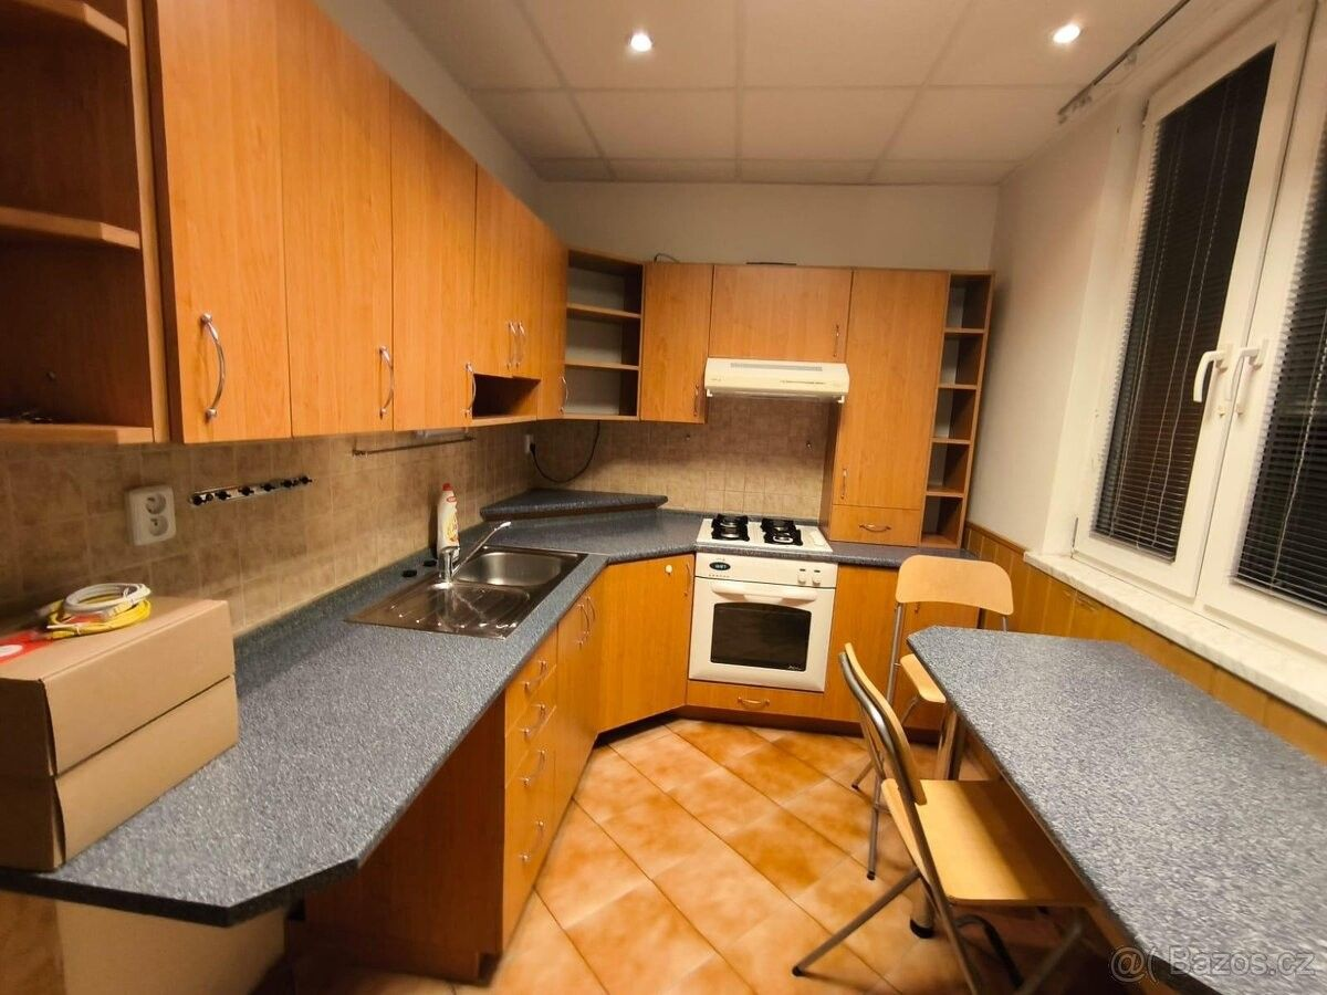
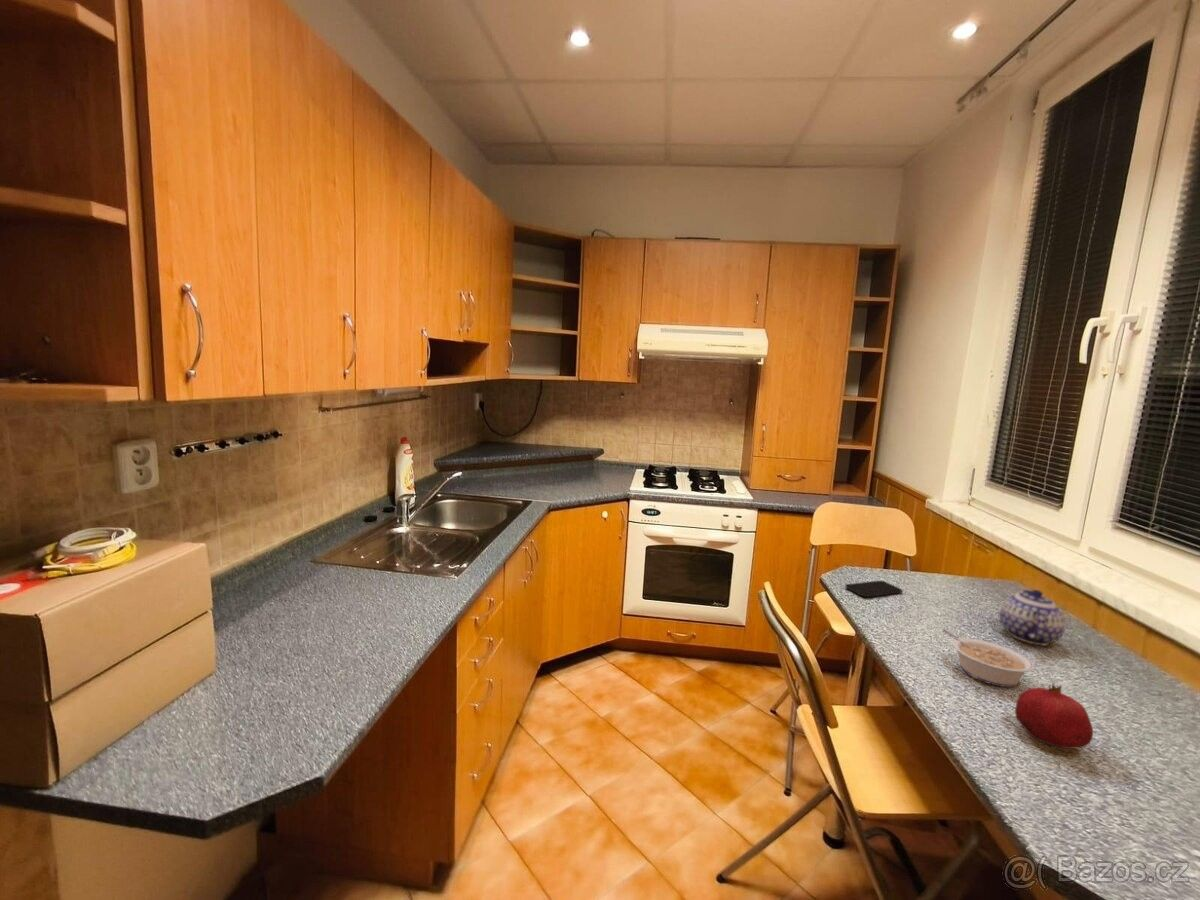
+ smartphone [845,580,903,598]
+ teapot [998,588,1066,646]
+ legume [941,628,1035,688]
+ fruit [1014,682,1094,750]
